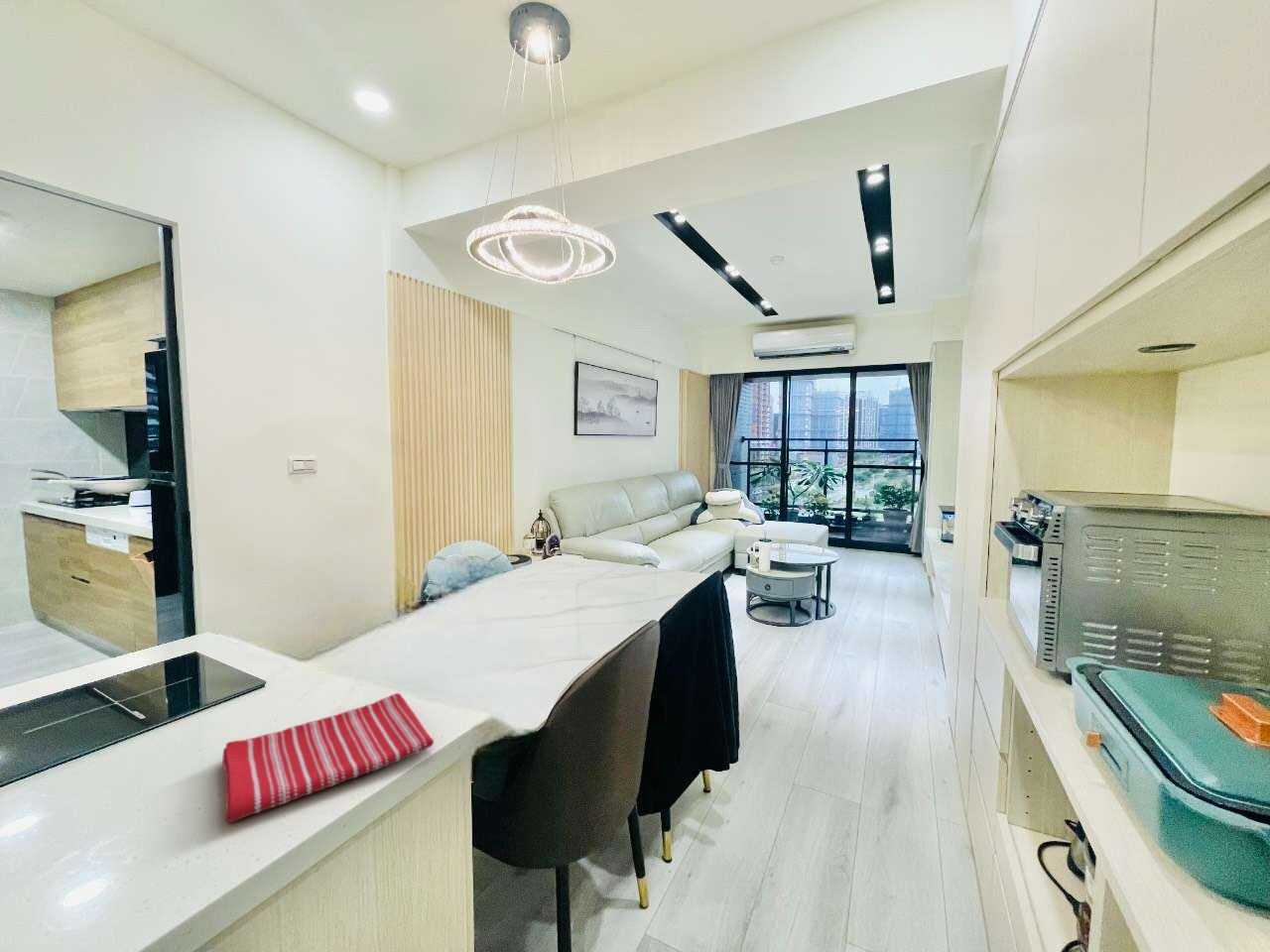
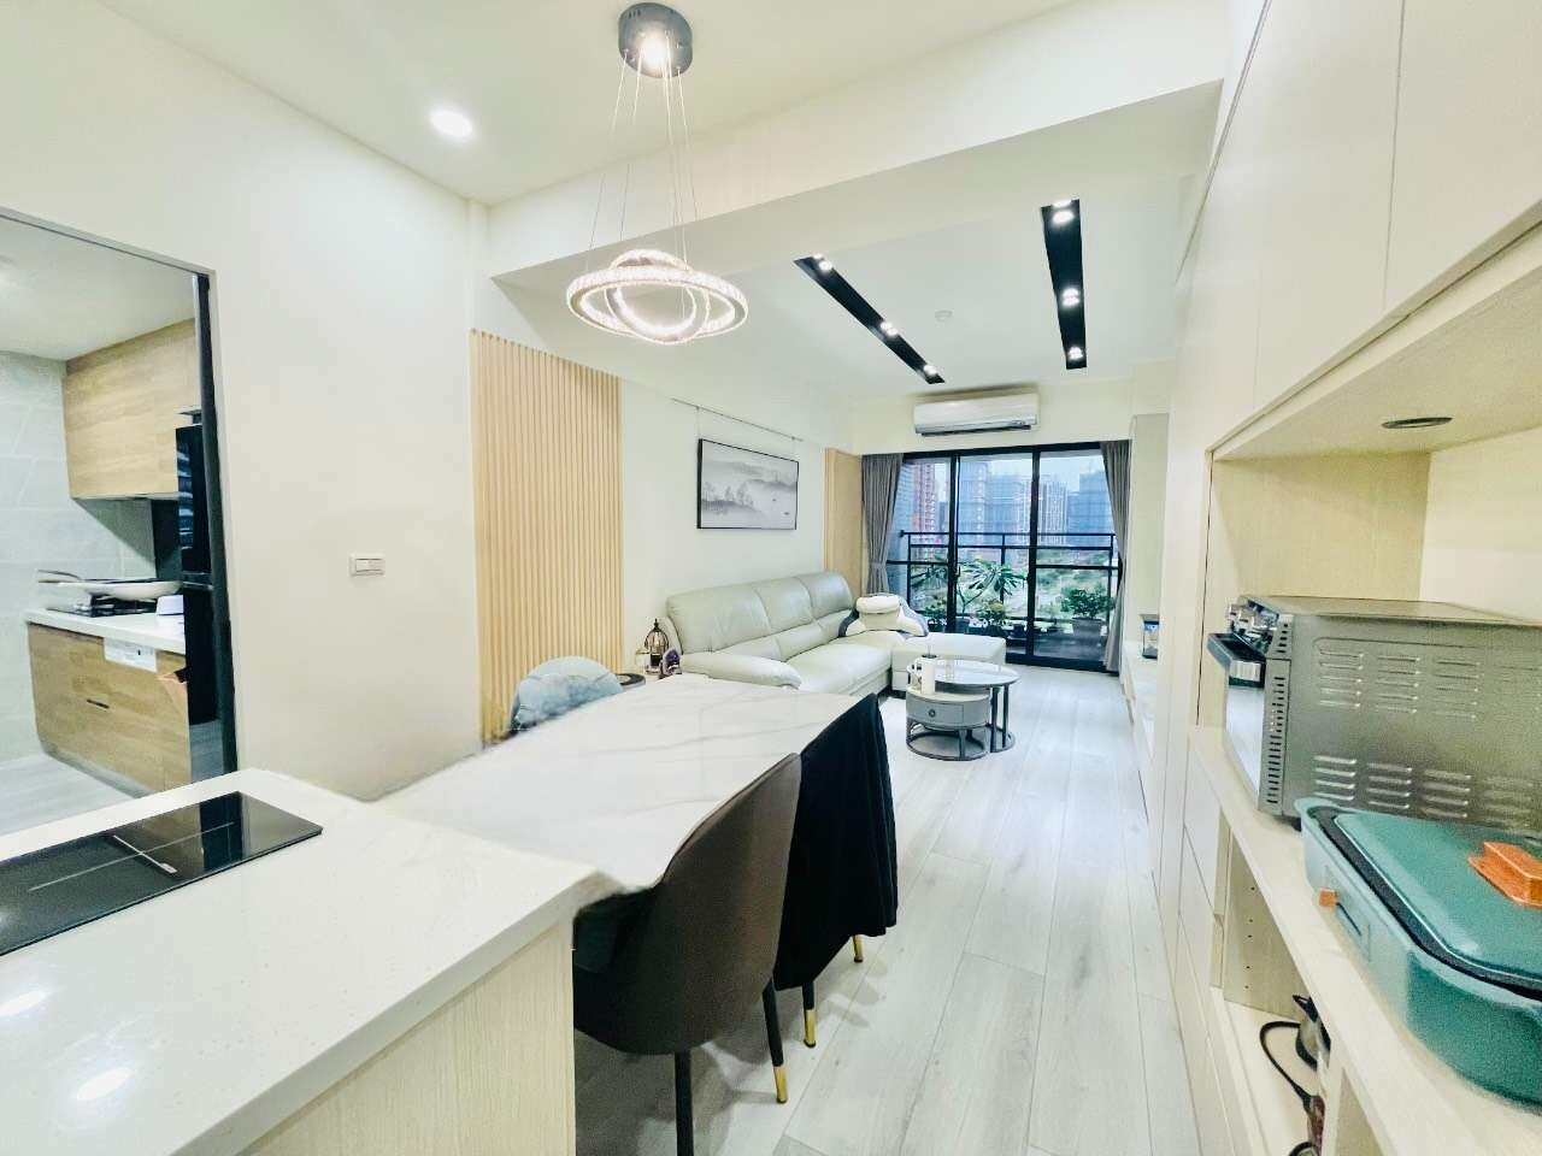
- dish towel [221,692,435,823]
